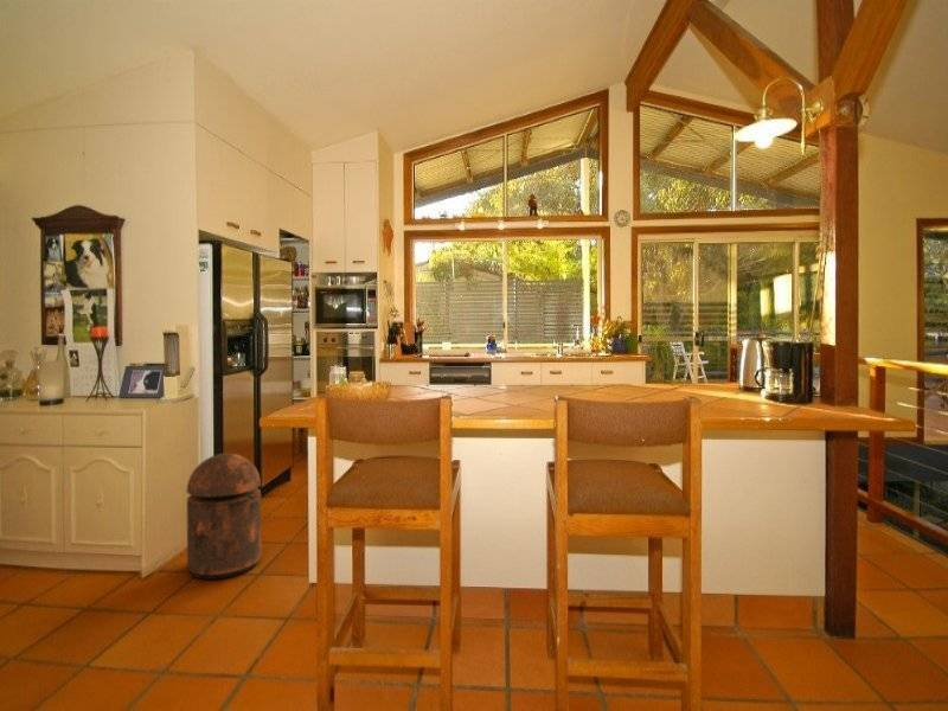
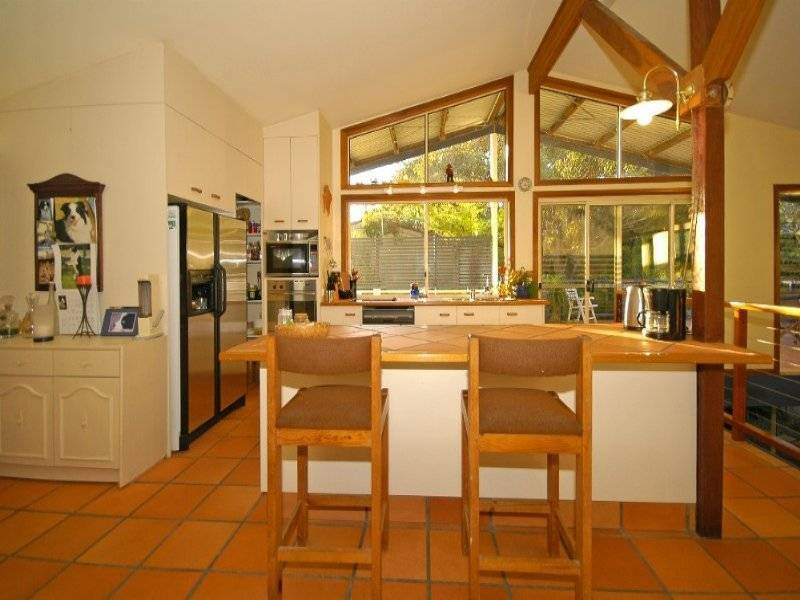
- trash can [186,453,262,581]
